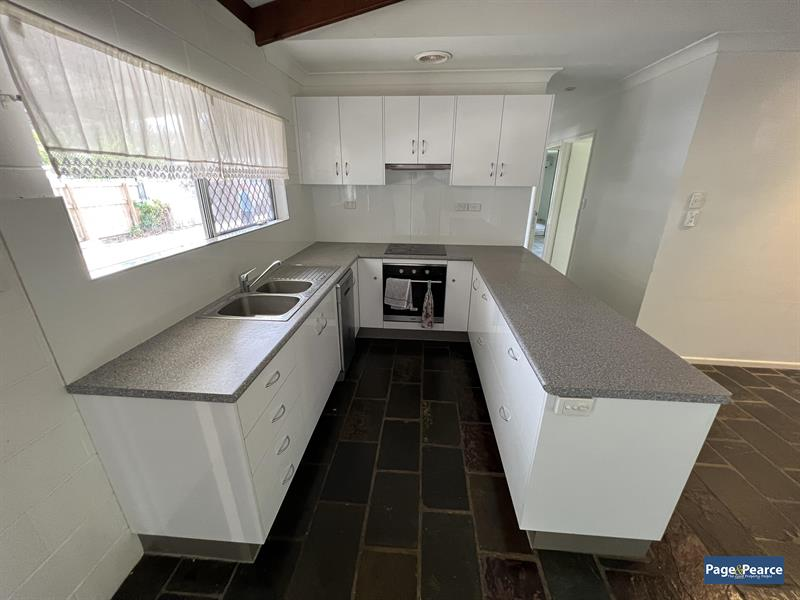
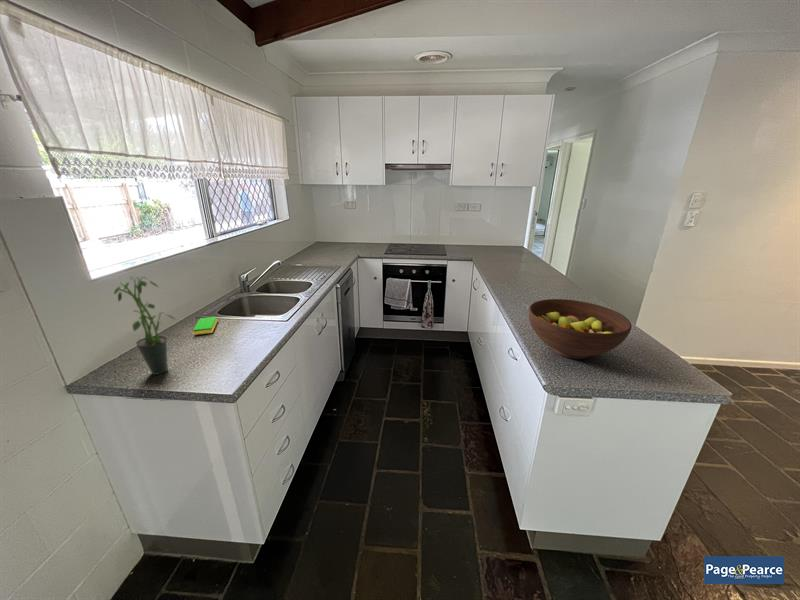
+ fruit bowl [528,298,633,360]
+ dish sponge [192,316,218,336]
+ potted plant [113,275,177,376]
